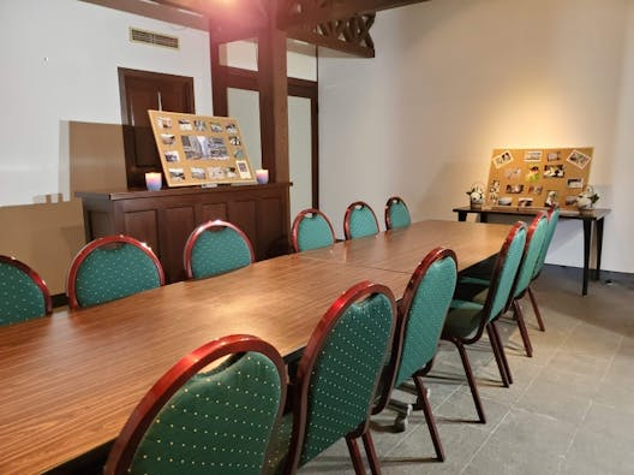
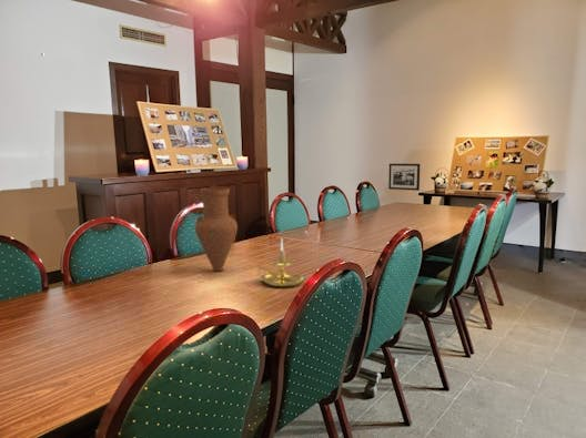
+ vase [194,187,239,272]
+ candle holder [254,238,305,288]
+ picture frame [387,163,421,192]
